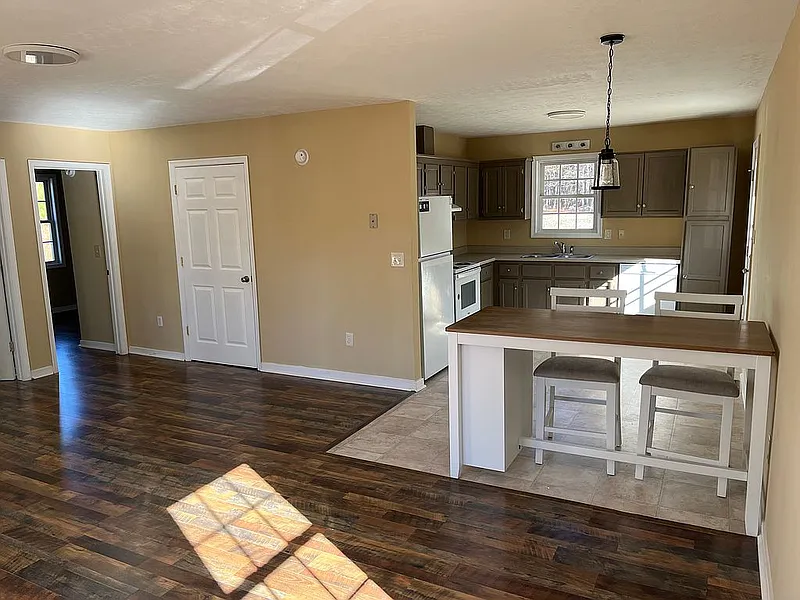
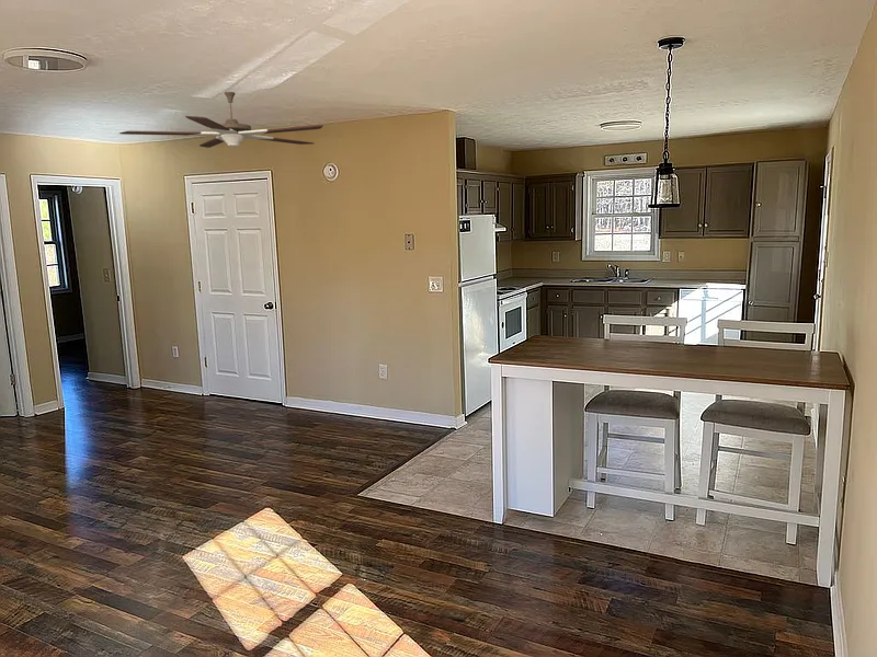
+ ceiling fan [118,91,323,149]
